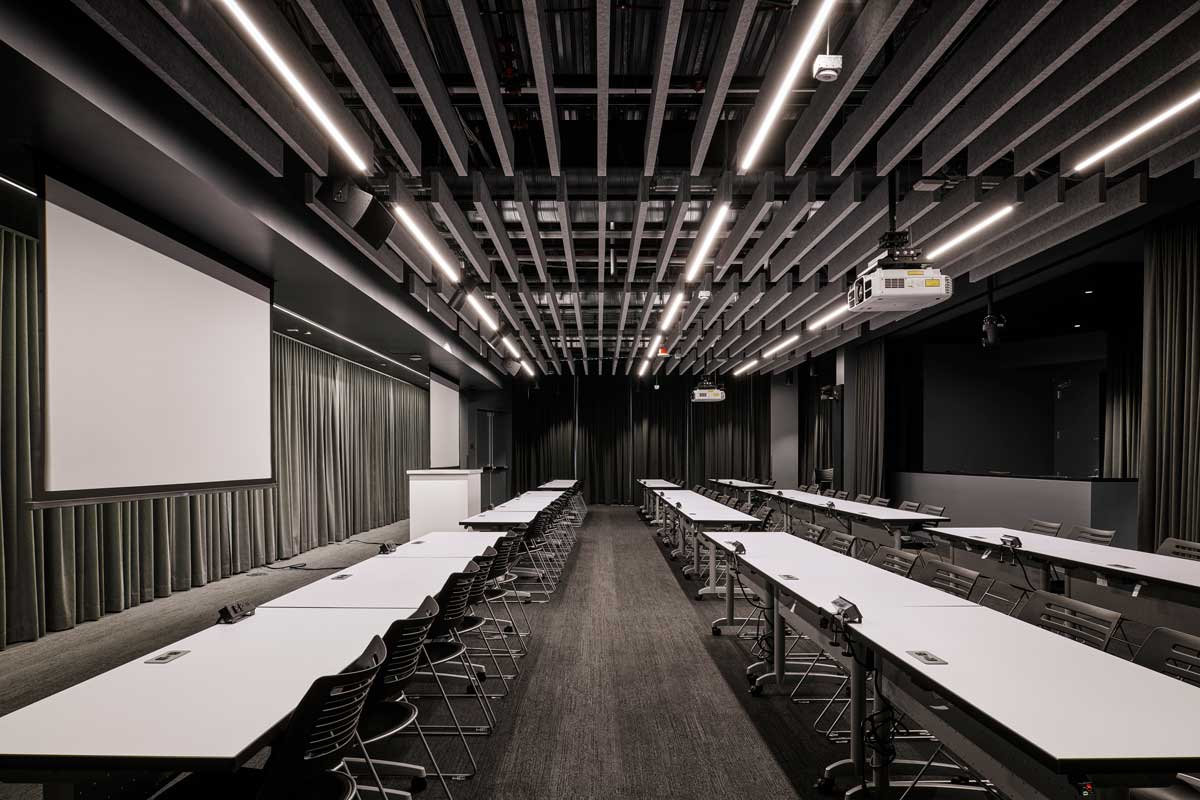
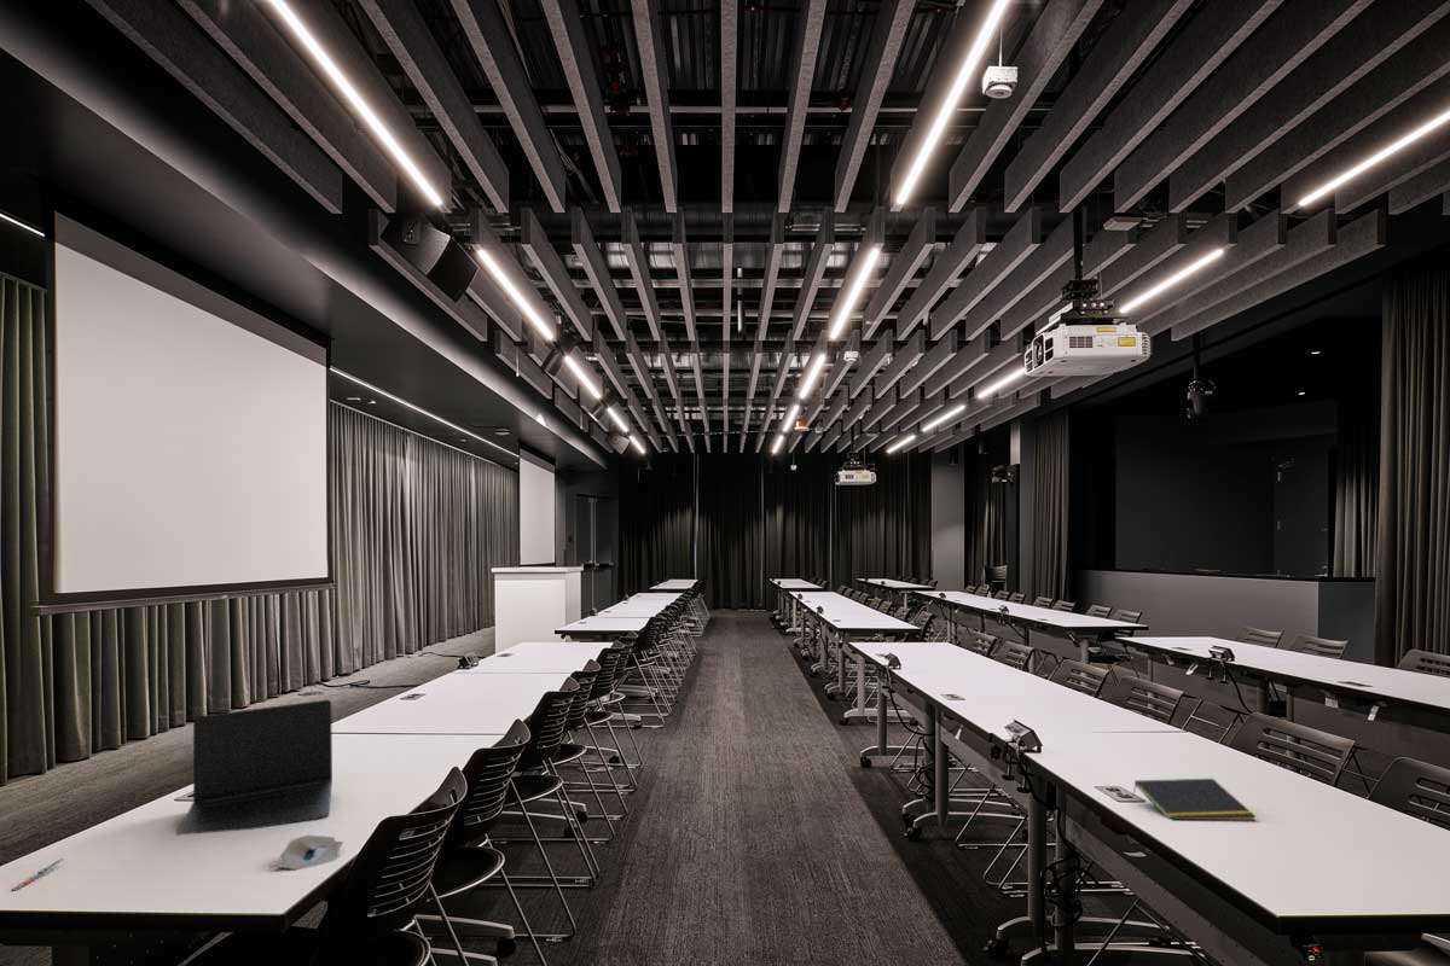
+ pen [10,857,65,892]
+ notepad [1132,778,1258,821]
+ pencil case [274,834,344,871]
+ laptop [176,699,334,836]
